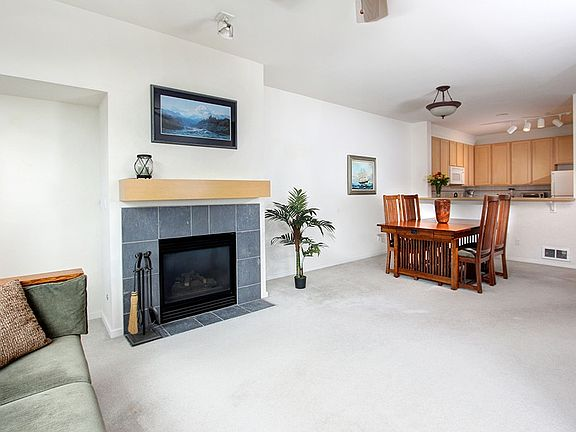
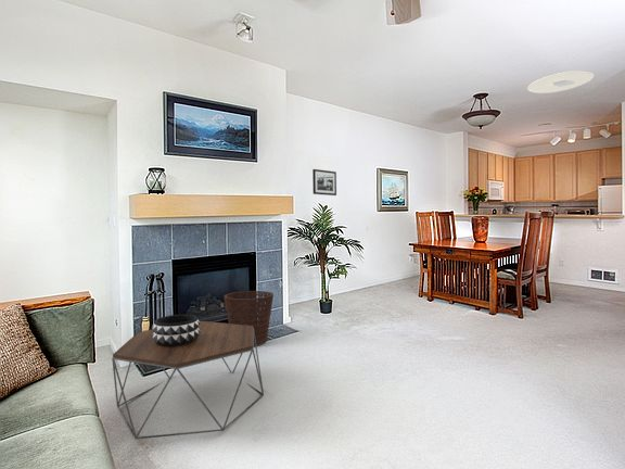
+ coffee table [111,320,265,440]
+ basket [222,290,275,346]
+ decorative bowl [151,314,201,346]
+ ceiling light [526,69,595,94]
+ picture frame [311,168,337,197]
